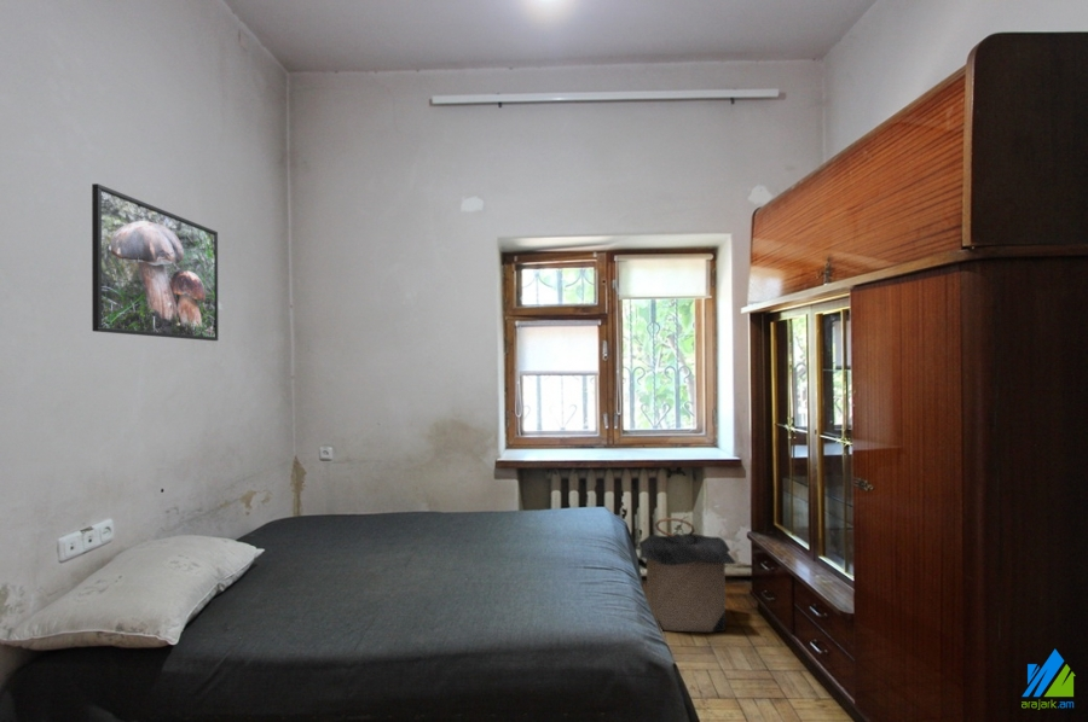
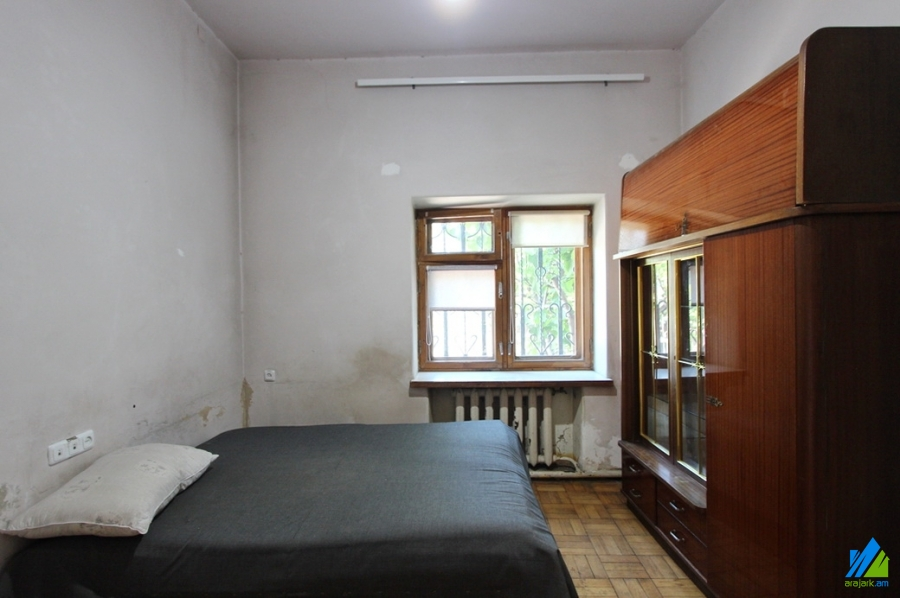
- laundry hamper [638,517,737,634]
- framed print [91,182,219,342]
